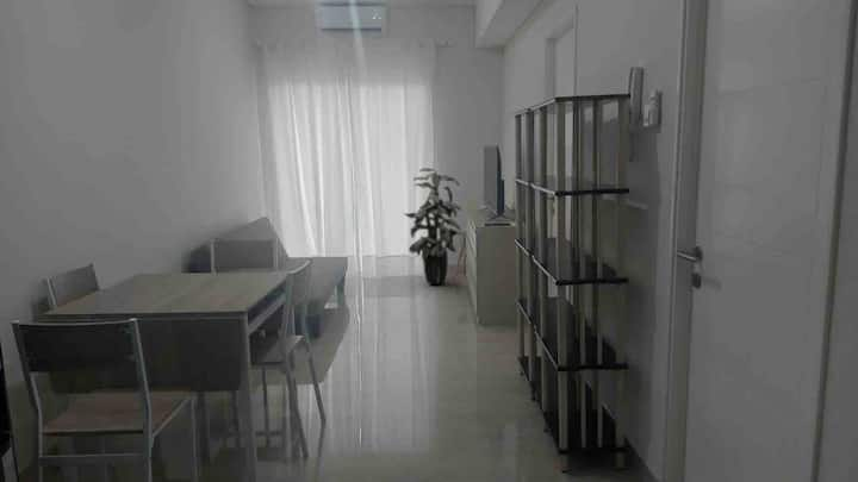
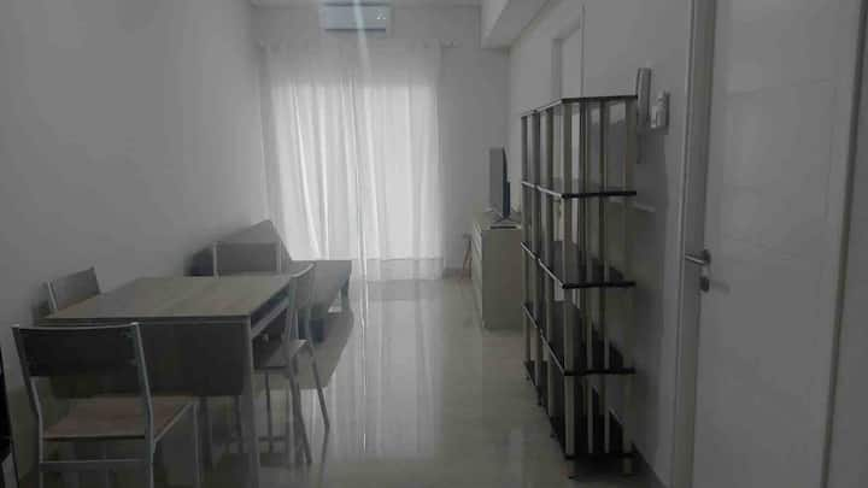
- indoor plant [403,167,462,284]
